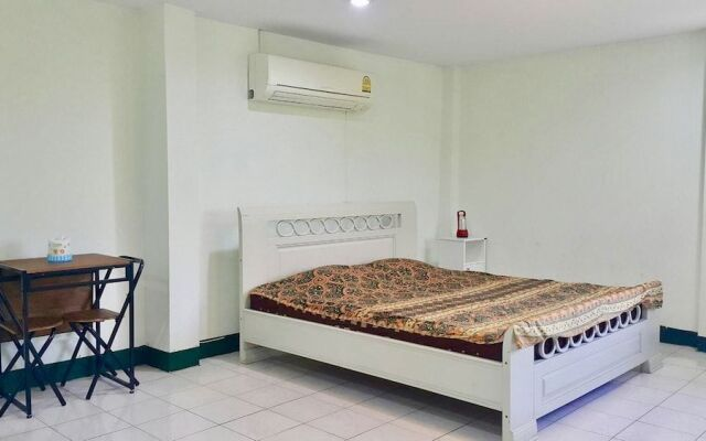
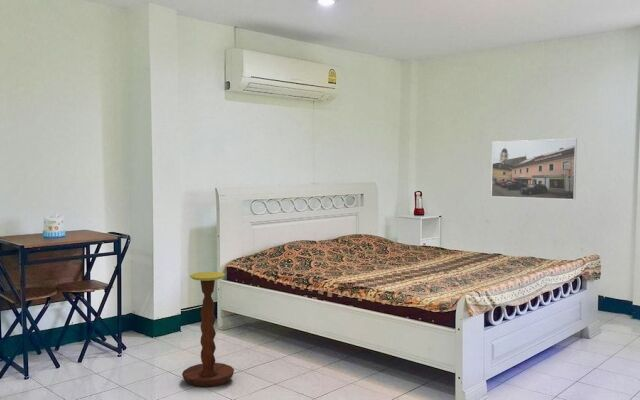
+ side table [181,271,235,389]
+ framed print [490,138,578,201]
